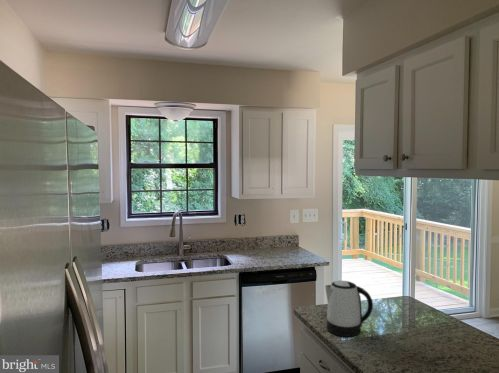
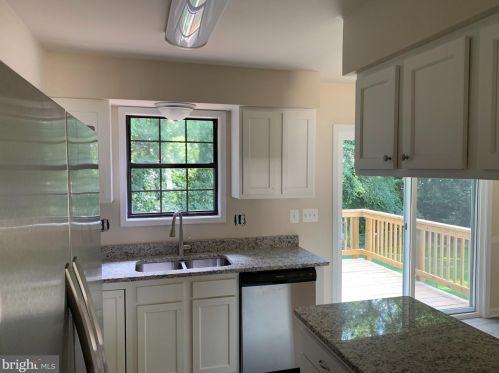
- kettle [324,280,374,338]
